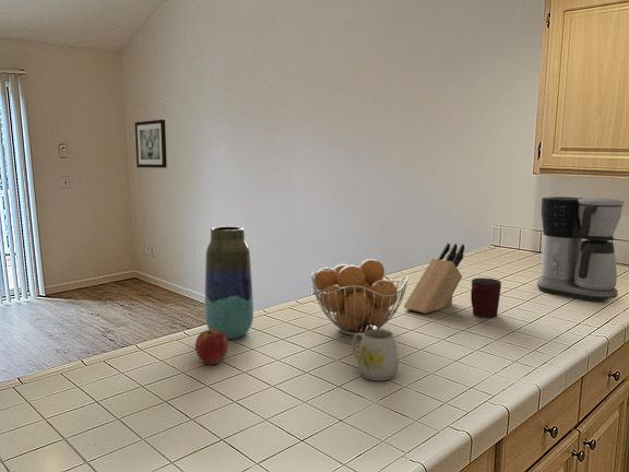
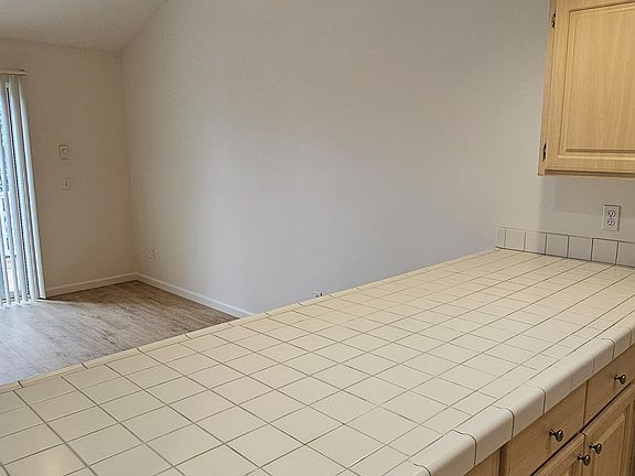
- fruit basket [310,258,410,337]
- apple [194,329,229,365]
- knife block [403,243,465,315]
- mug [351,329,400,381]
- vase [204,225,254,341]
- wall art [134,118,168,169]
- coffee maker [536,196,625,303]
- mug [470,276,502,319]
